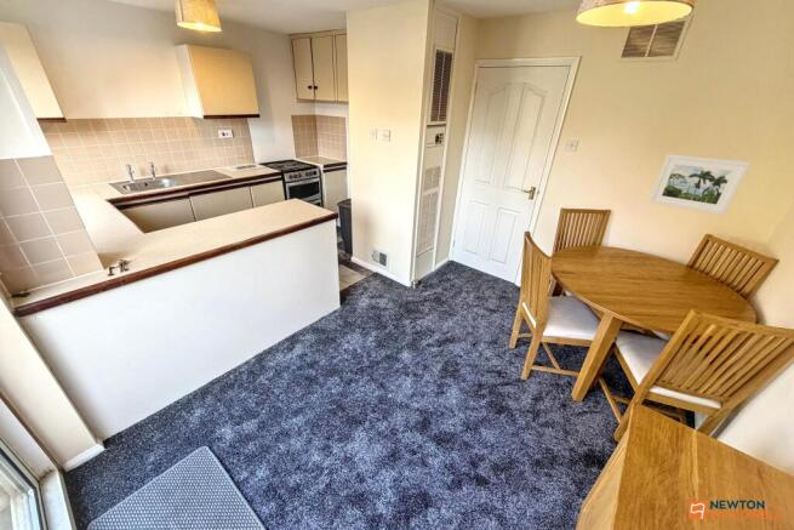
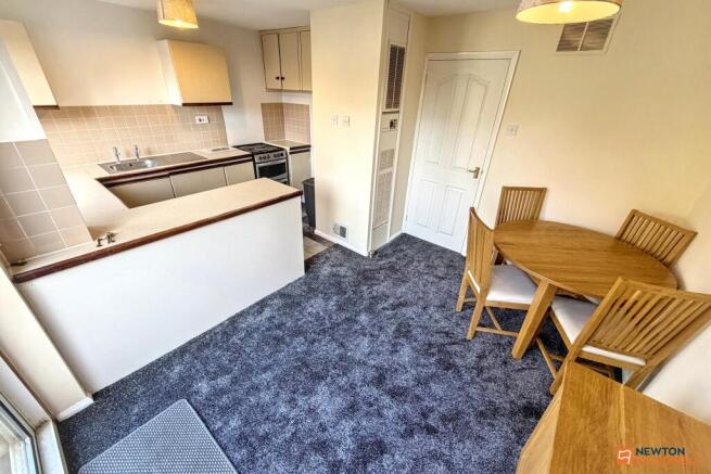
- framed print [647,153,752,216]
